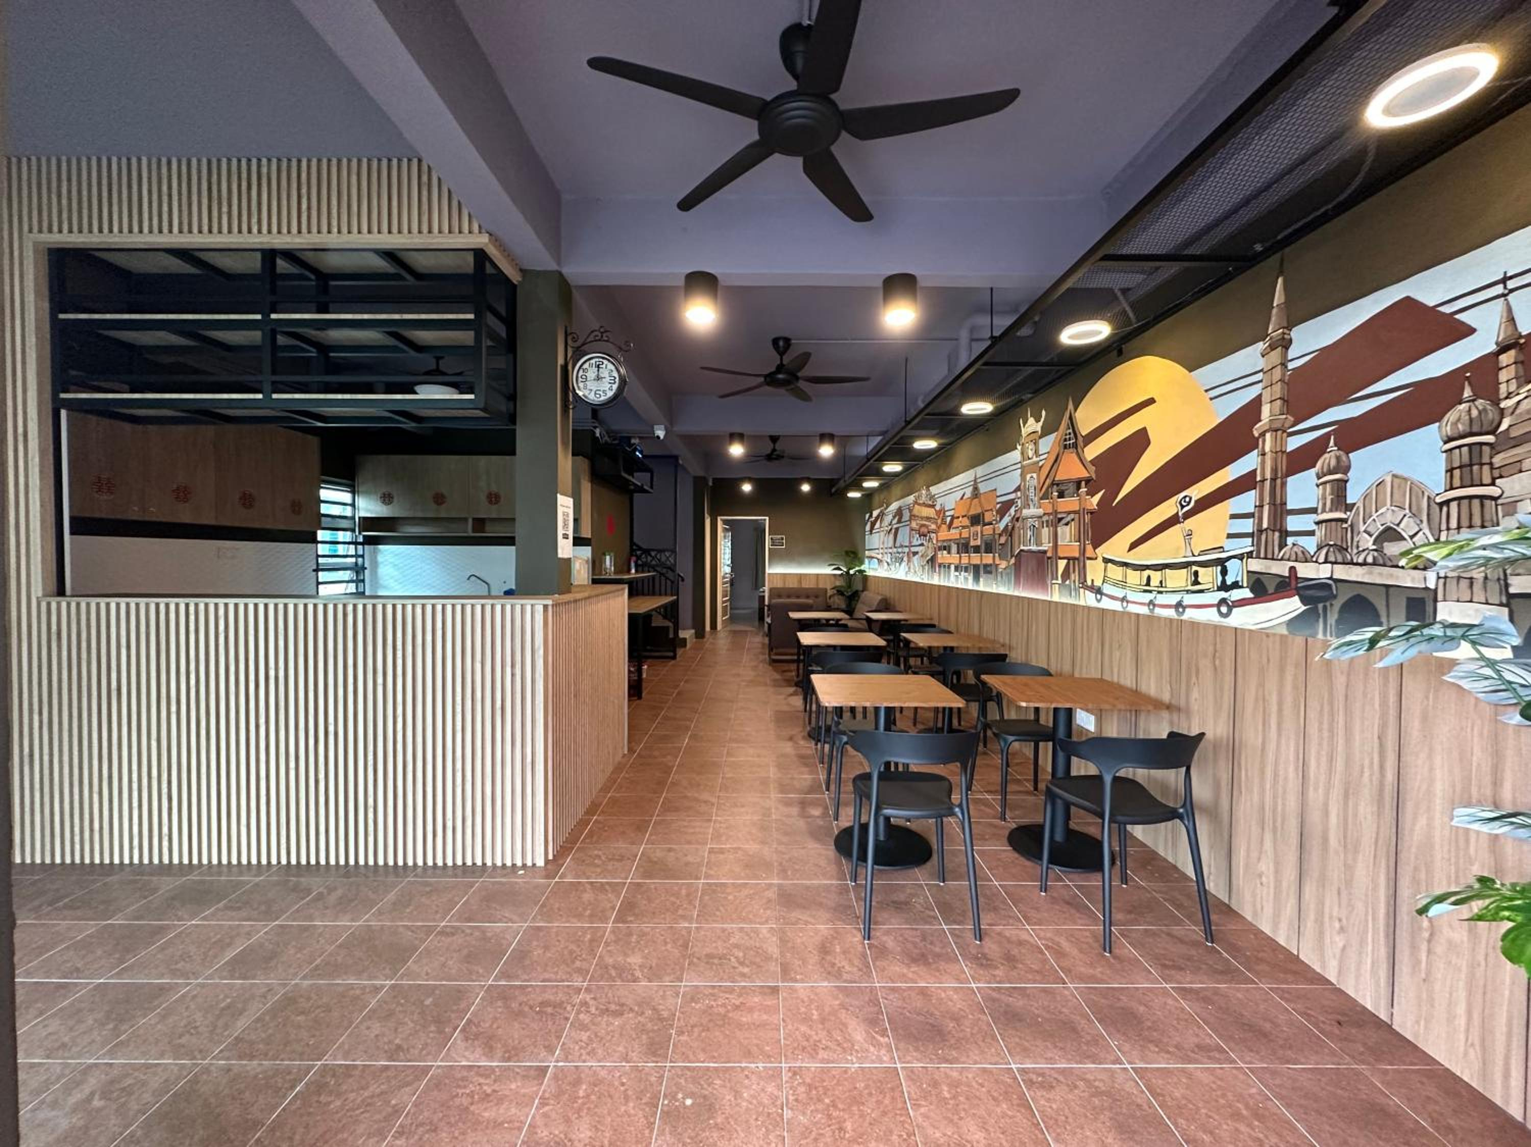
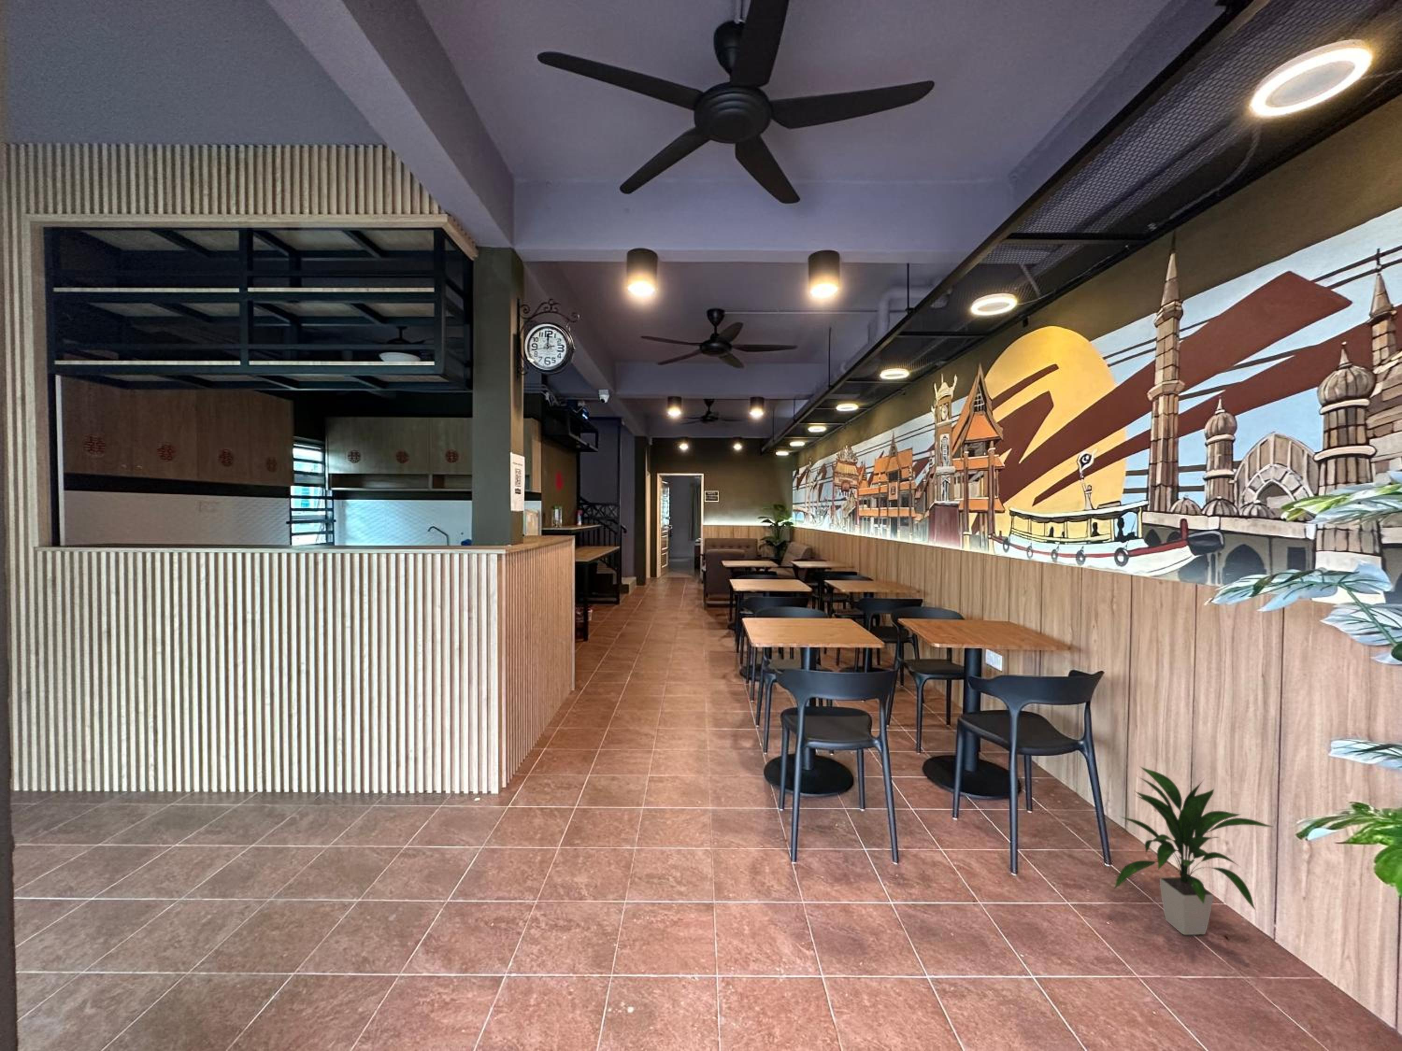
+ indoor plant [1113,765,1276,935]
